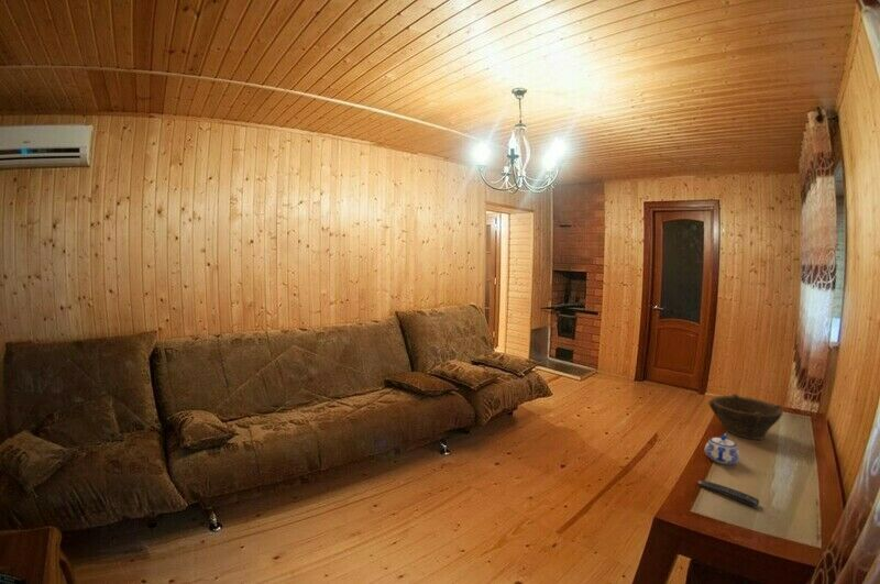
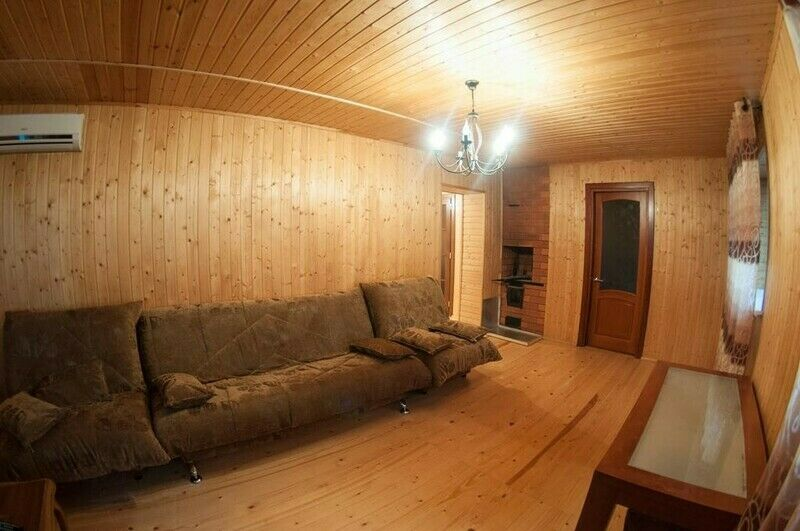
- bowl [707,393,784,440]
- teapot [704,432,741,466]
- remote control [697,480,760,508]
